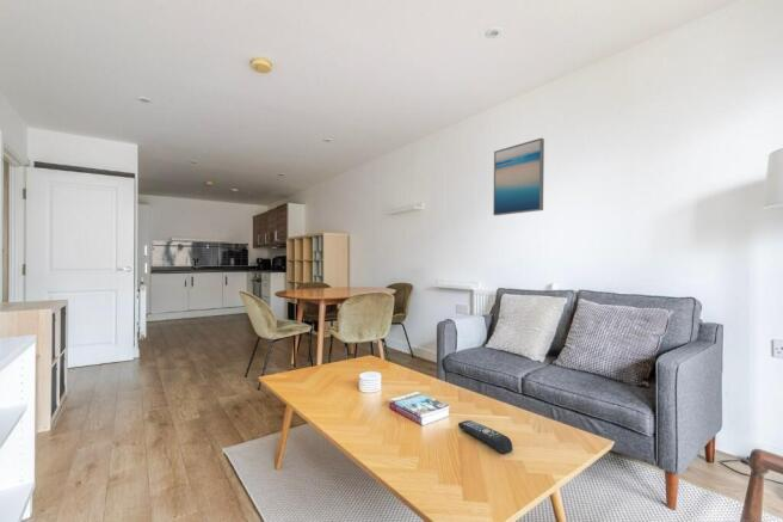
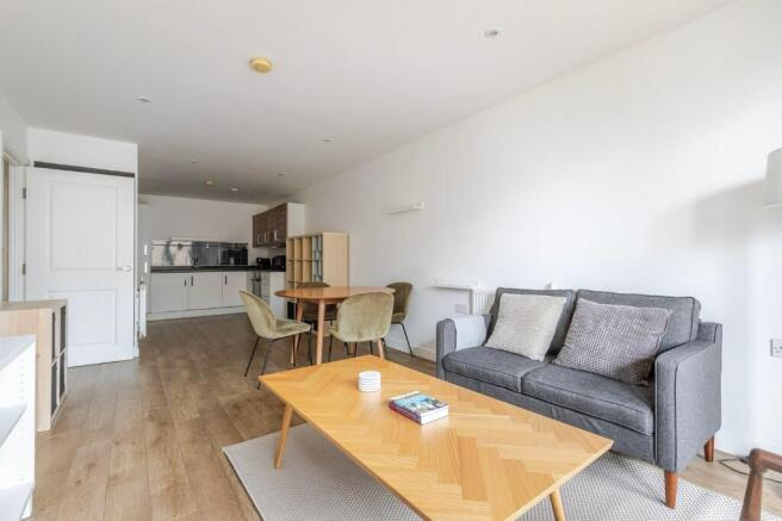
- remote control [457,419,513,455]
- wall art [492,137,545,216]
